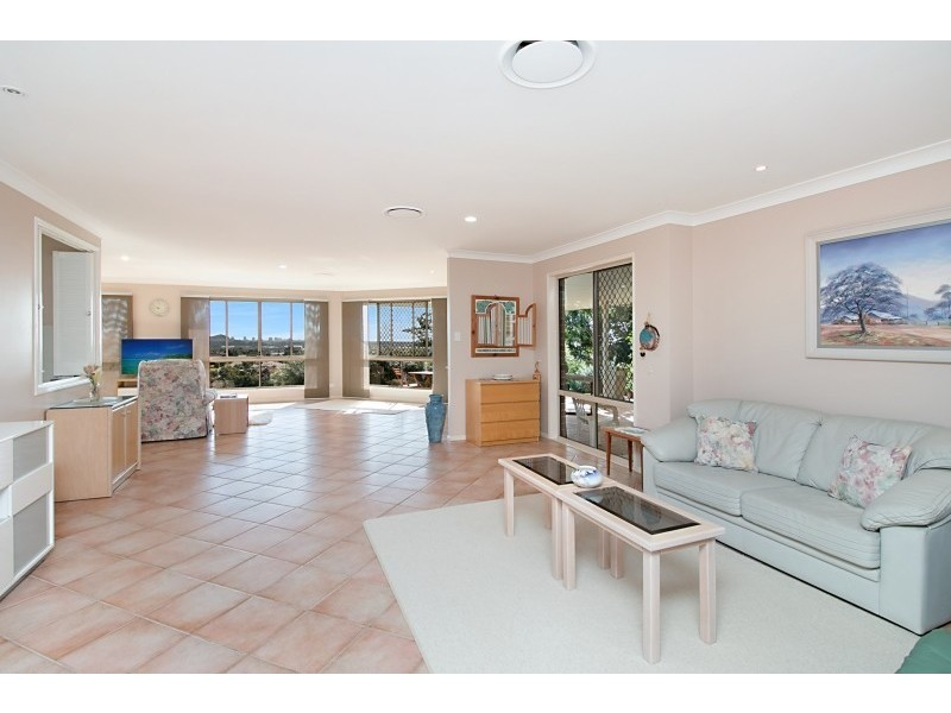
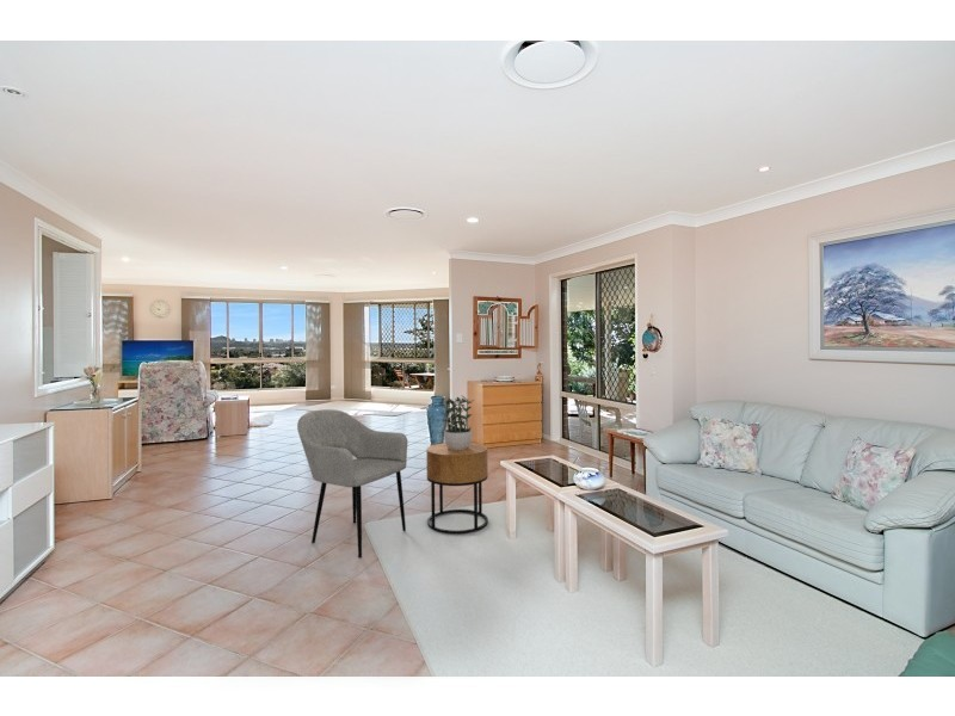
+ armchair [296,408,408,558]
+ side table [425,442,489,535]
+ potted plant [438,395,475,450]
